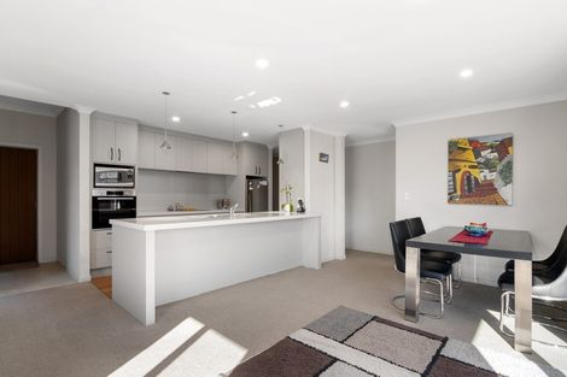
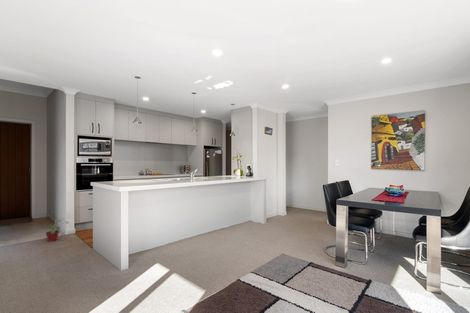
+ potted plant [45,216,71,243]
